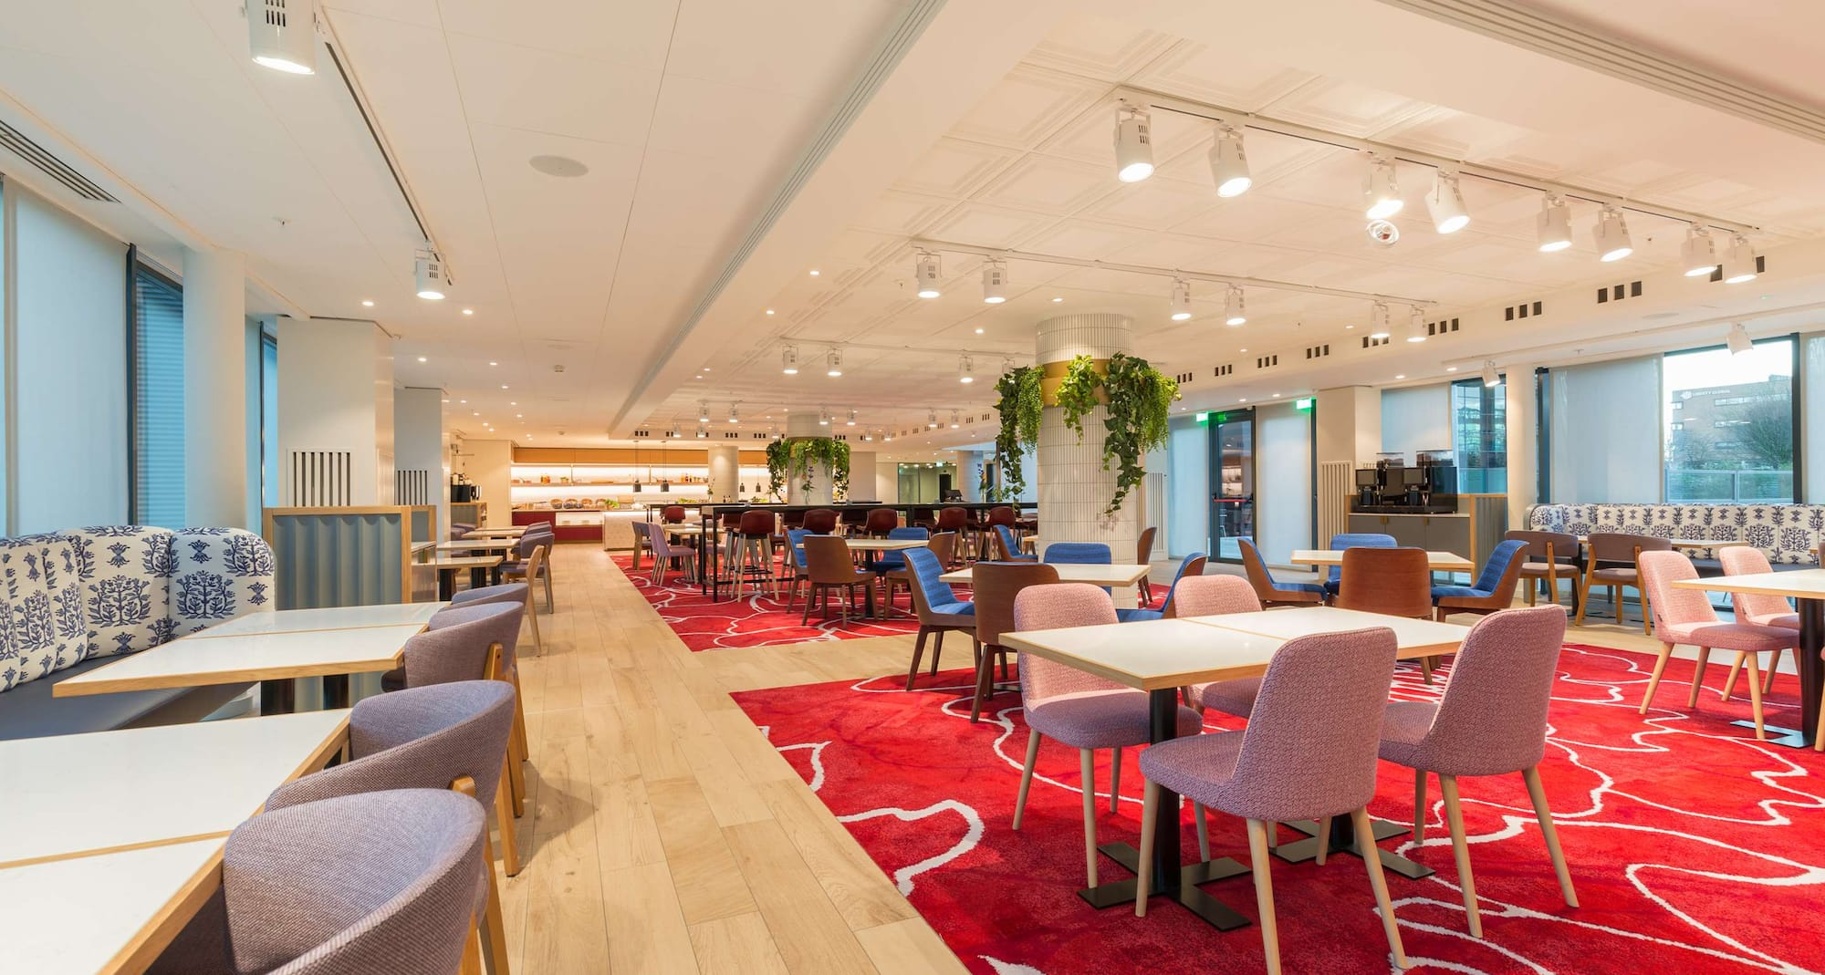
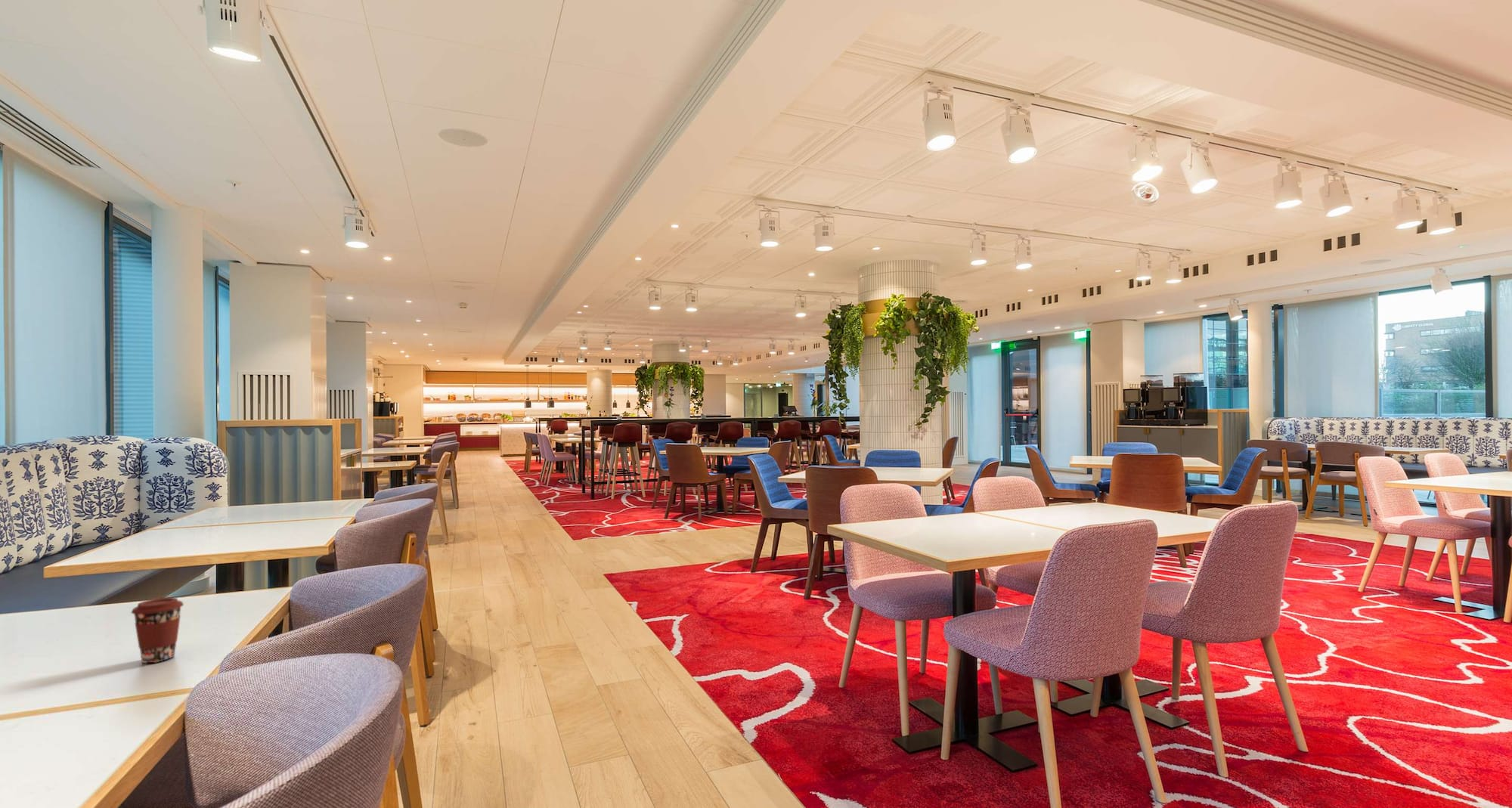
+ coffee cup [130,596,184,664]
